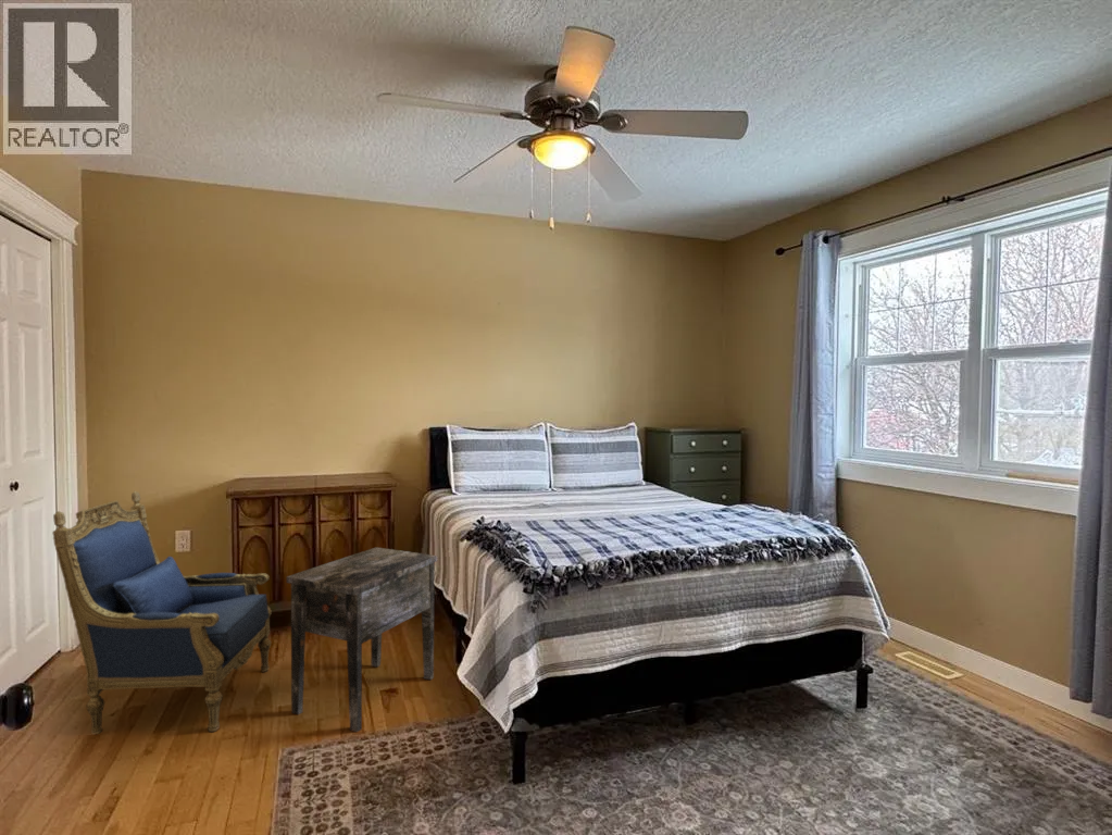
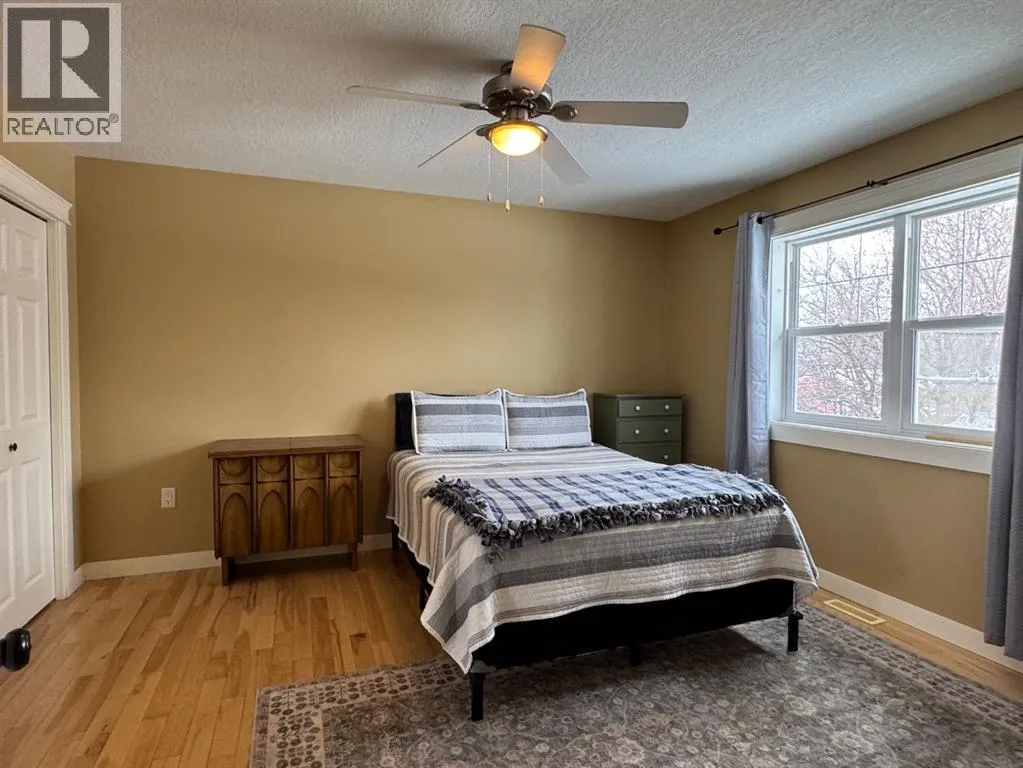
- armchair [51,490,273,736]
- side table [286,546,438,733]
